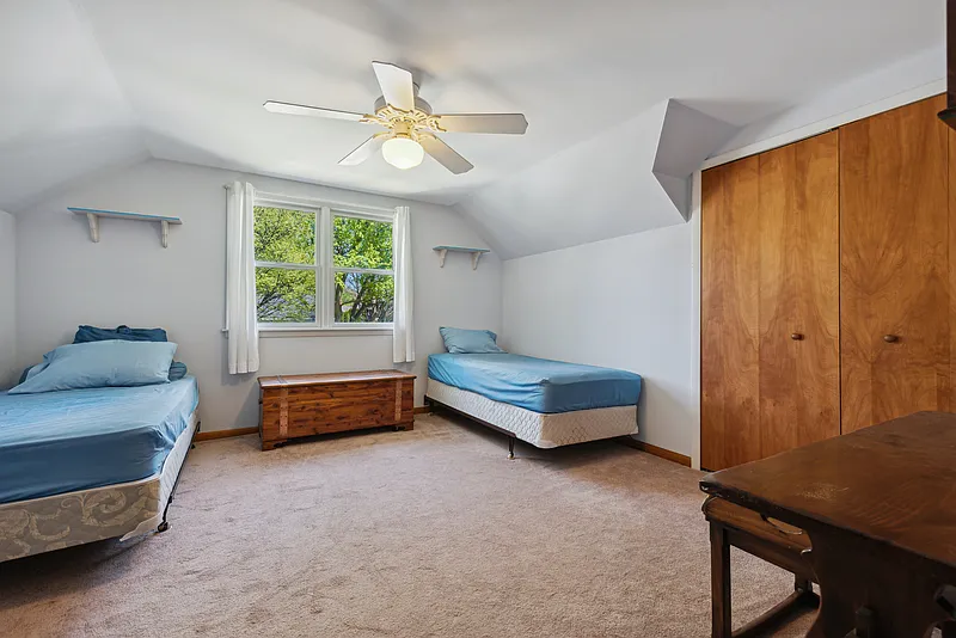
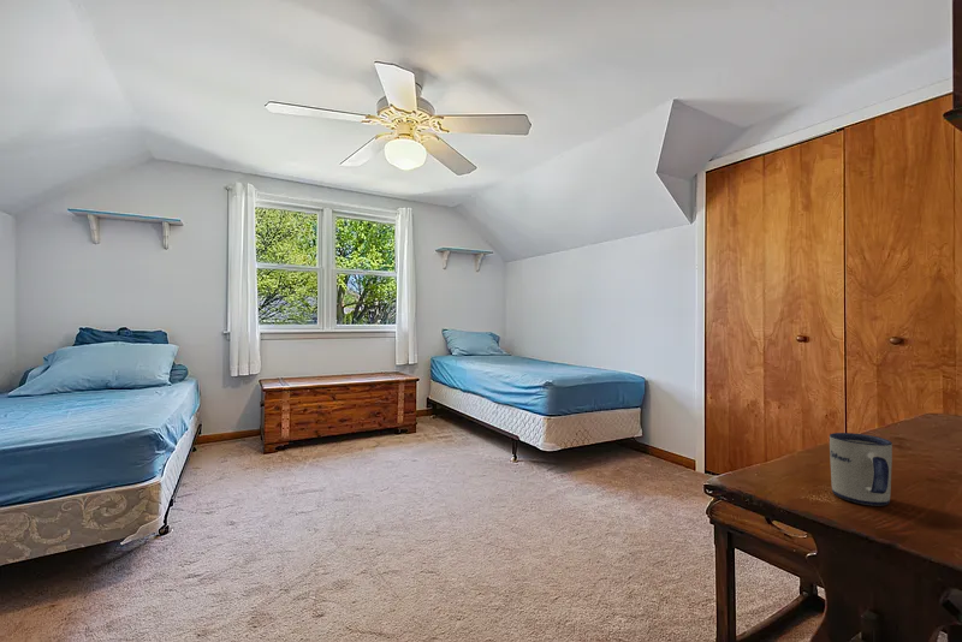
+ mug [829,432,893,507]
